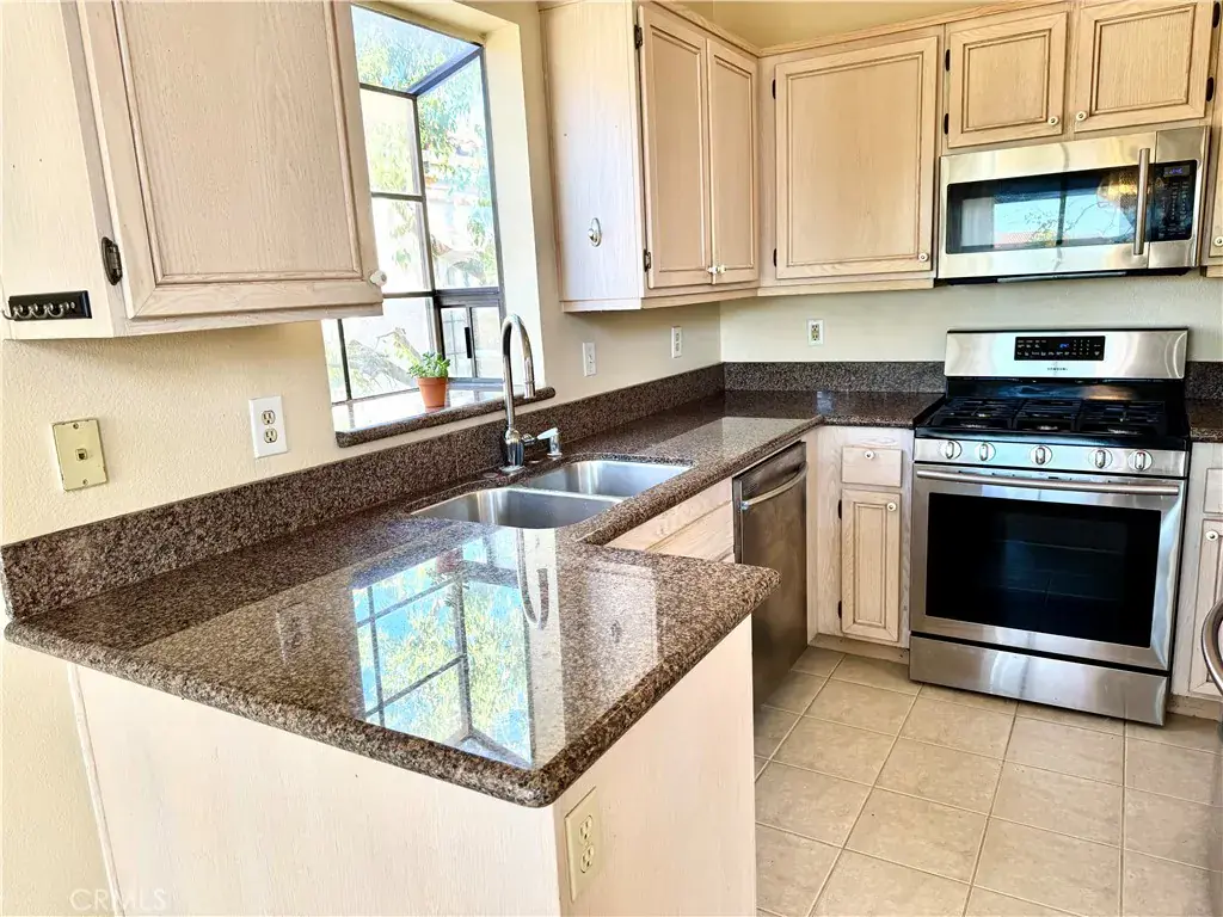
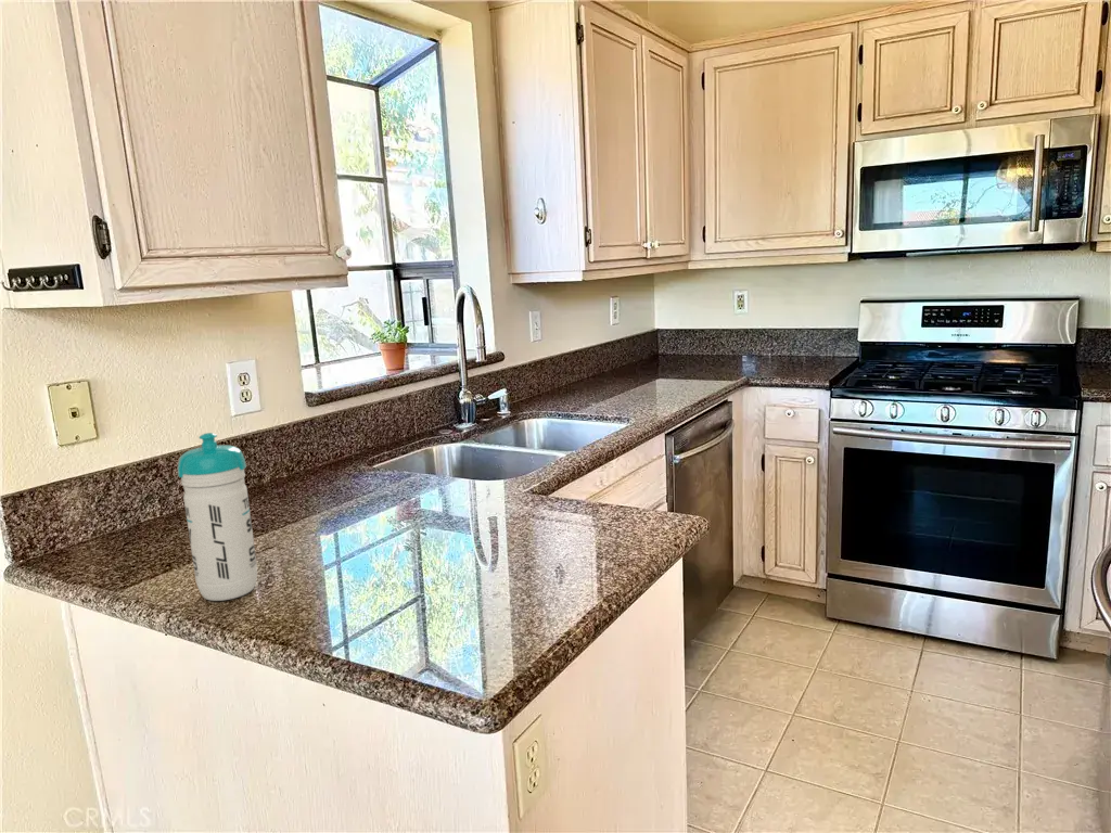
+ water bottle [177,432,258,602]
